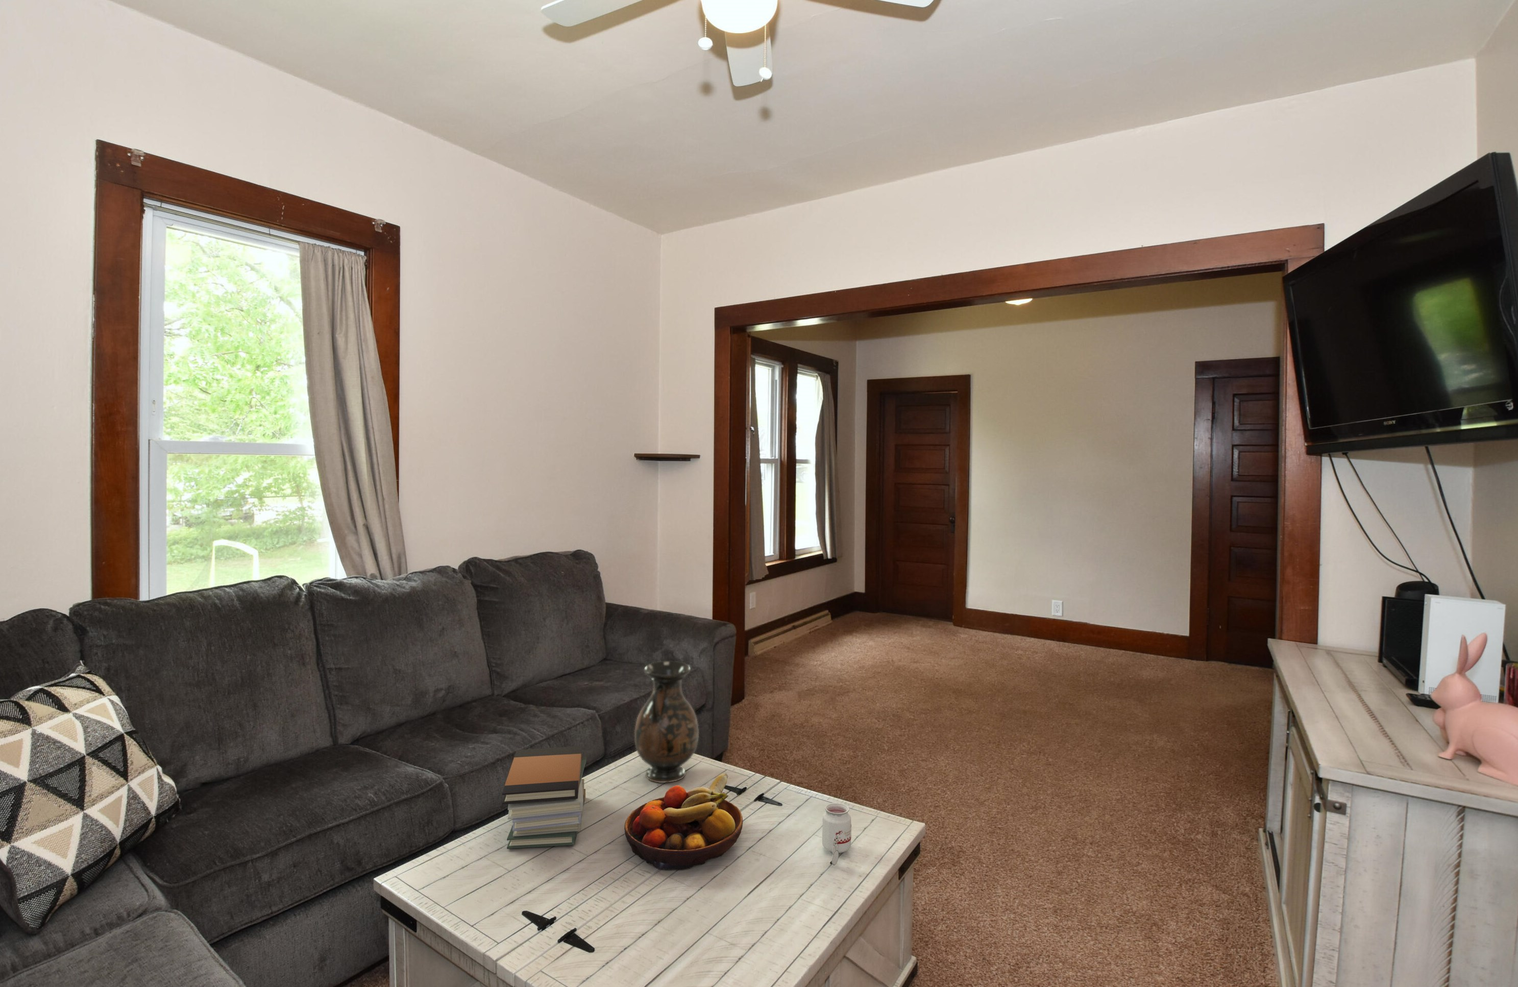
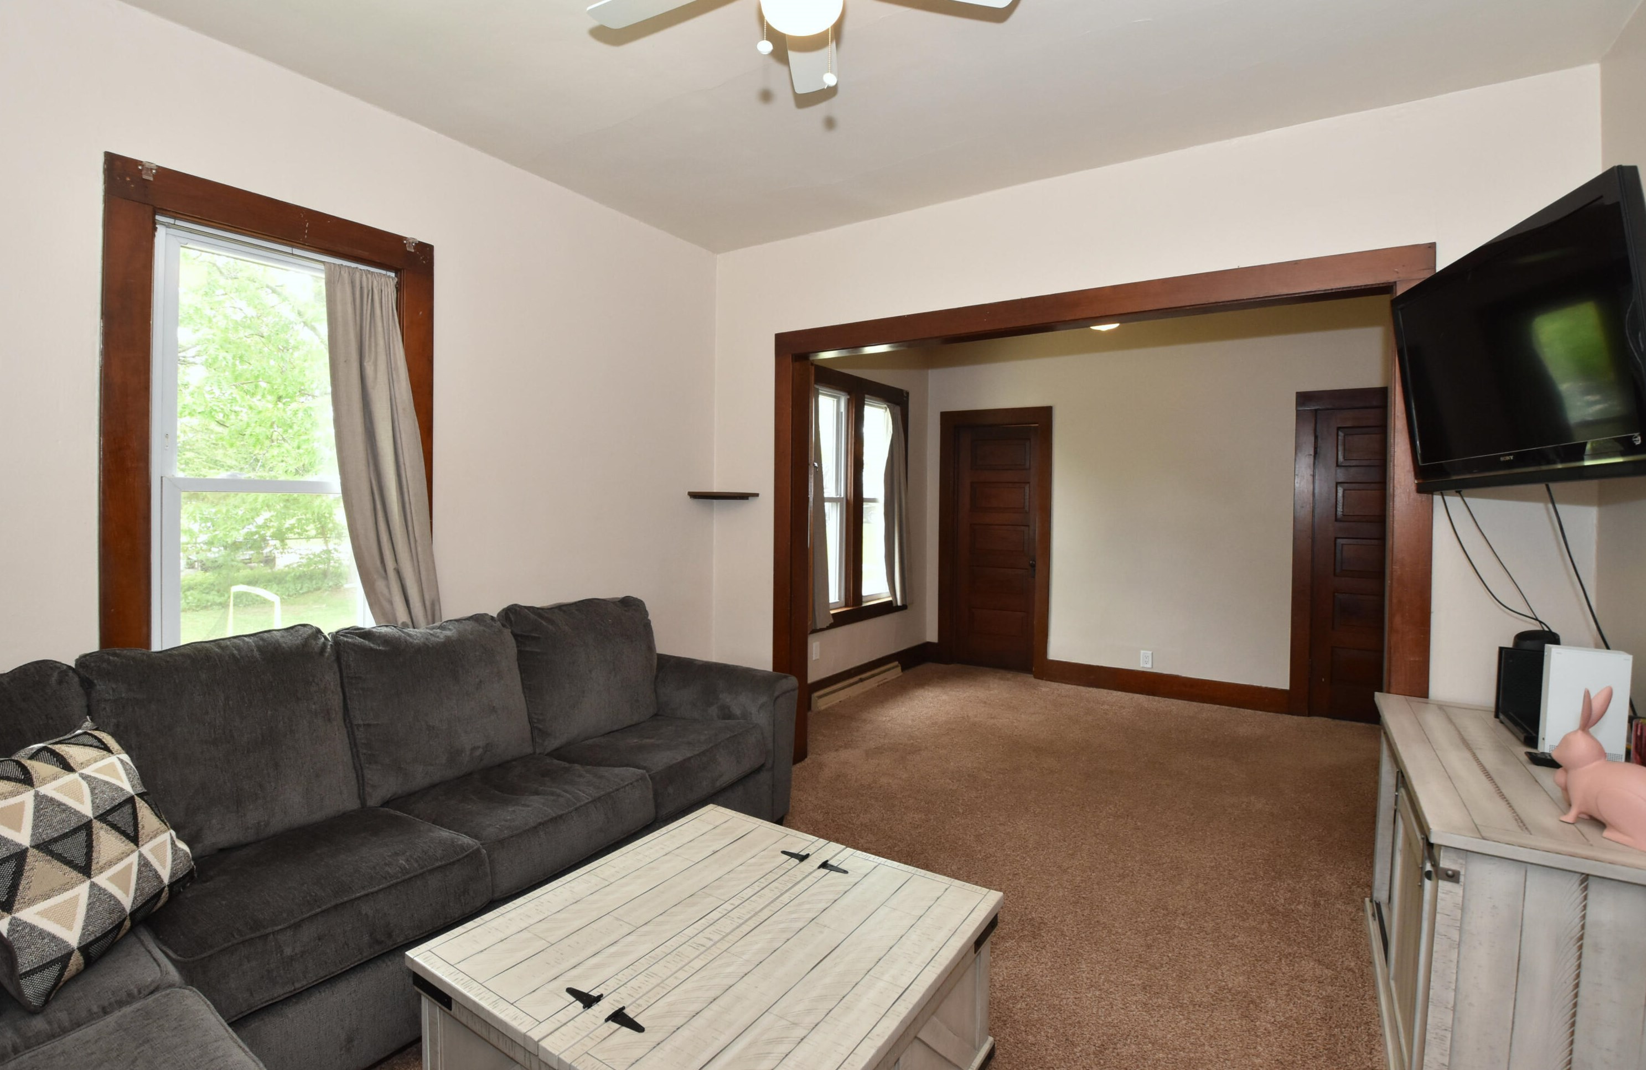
- book stack [501,746,588,849]
- candle [822,802,852,865]
- fruit bowl [624,773,744,871]
- vase [634,661,699,783]
